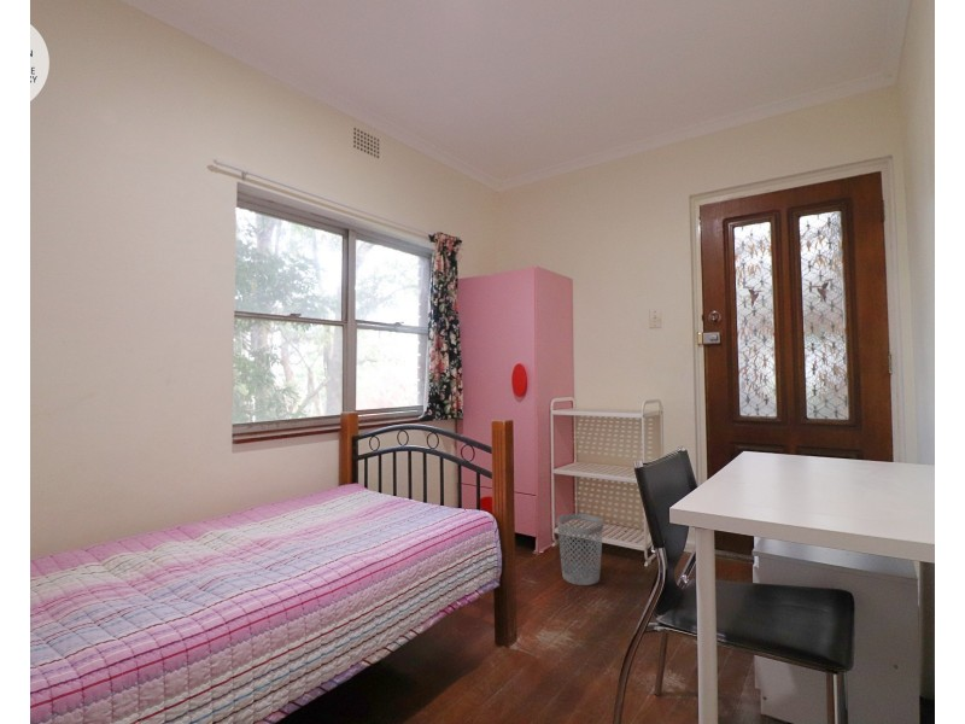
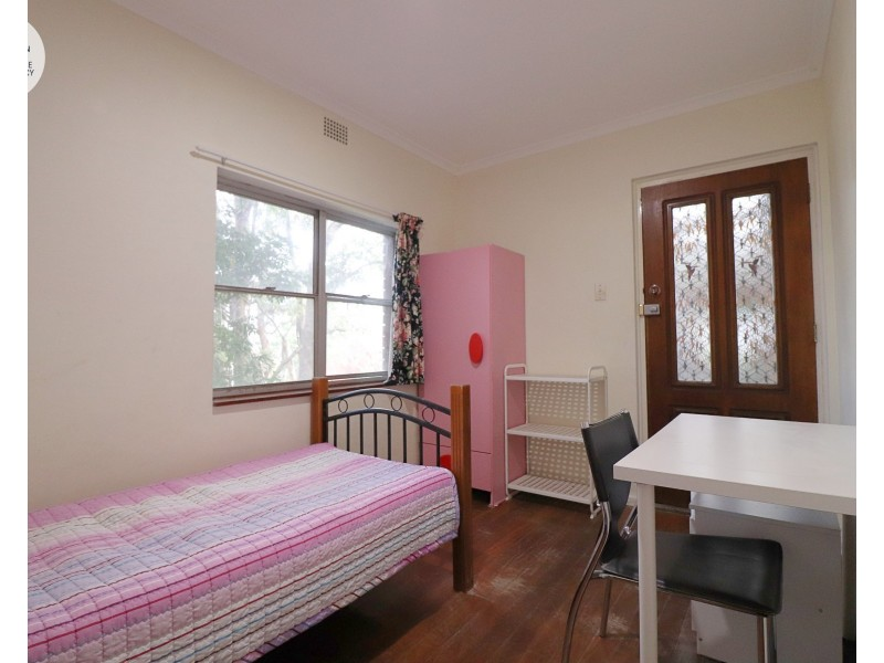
- wastebasket [556,513,604,586]
